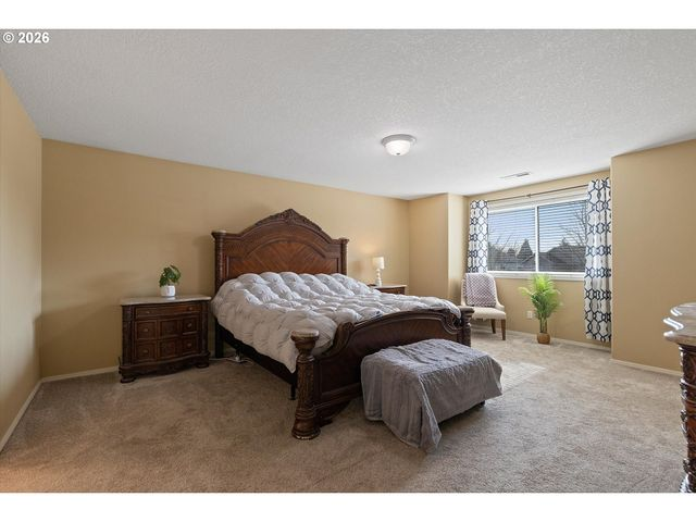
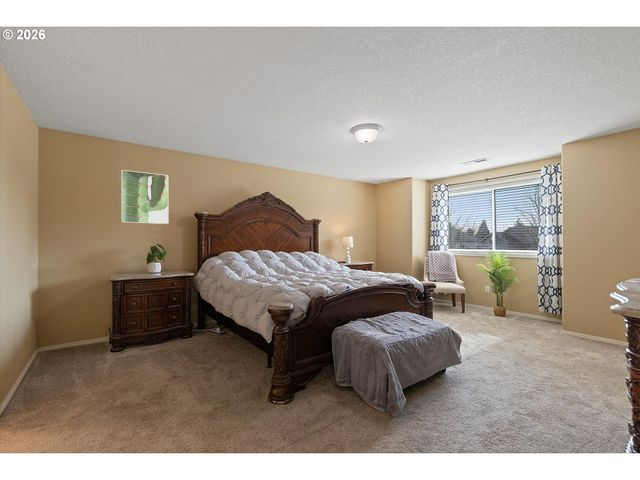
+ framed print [121,169,169,225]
